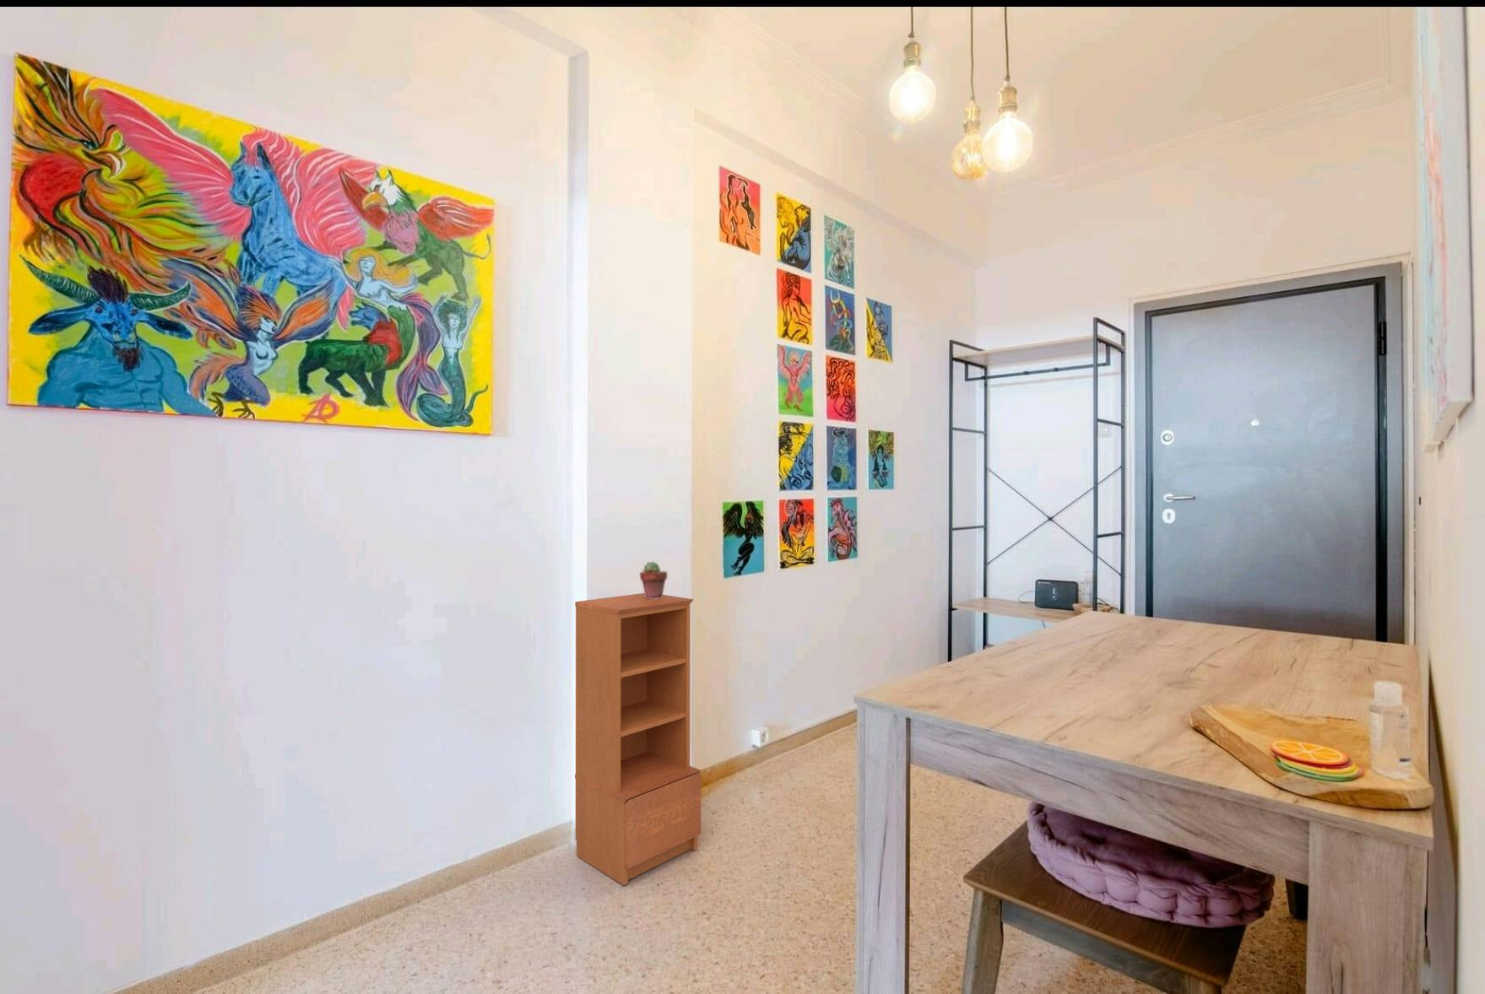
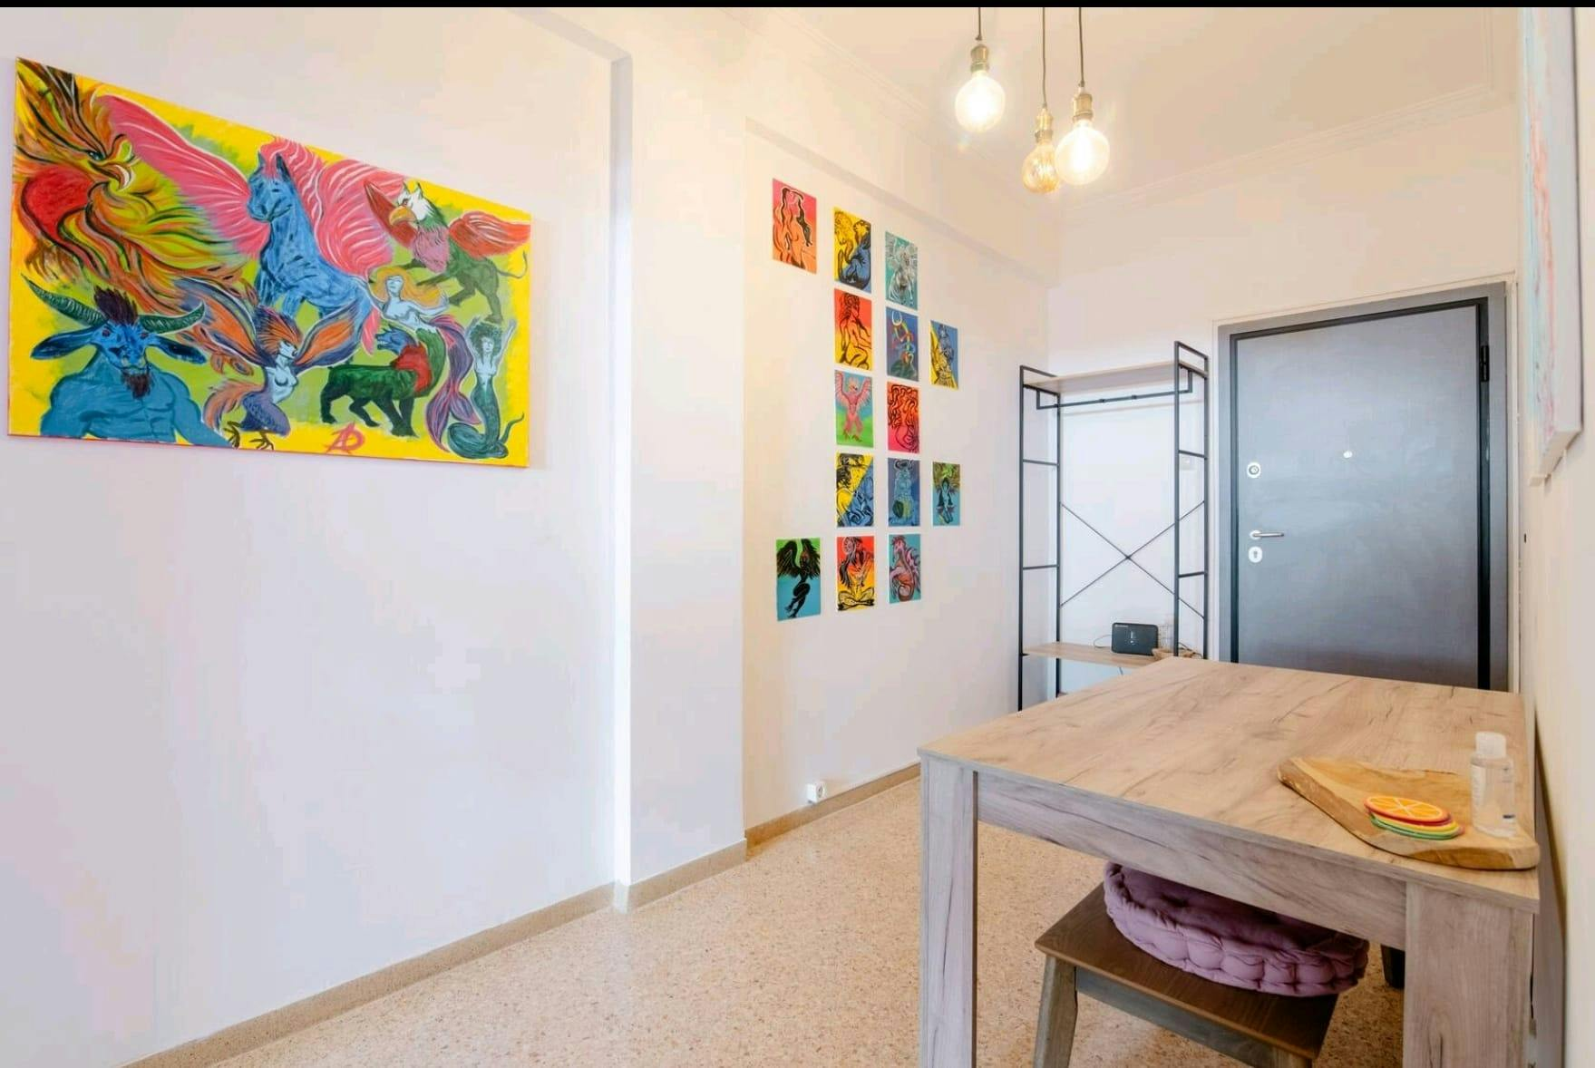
- potted succulent [639,560,668,599]
- bookcase [574,592,703,886]
